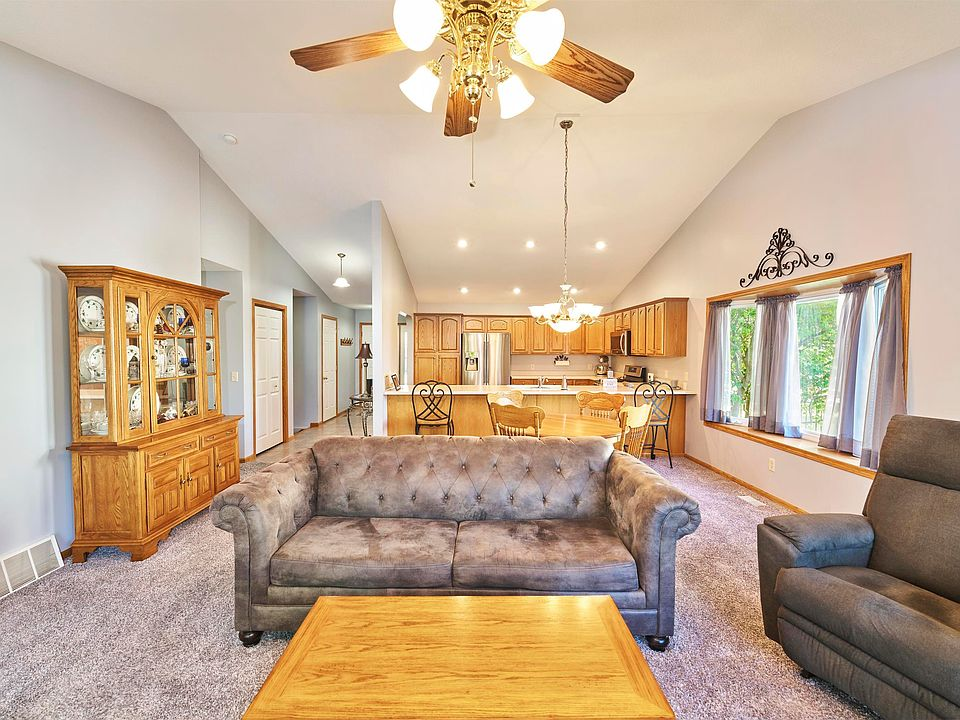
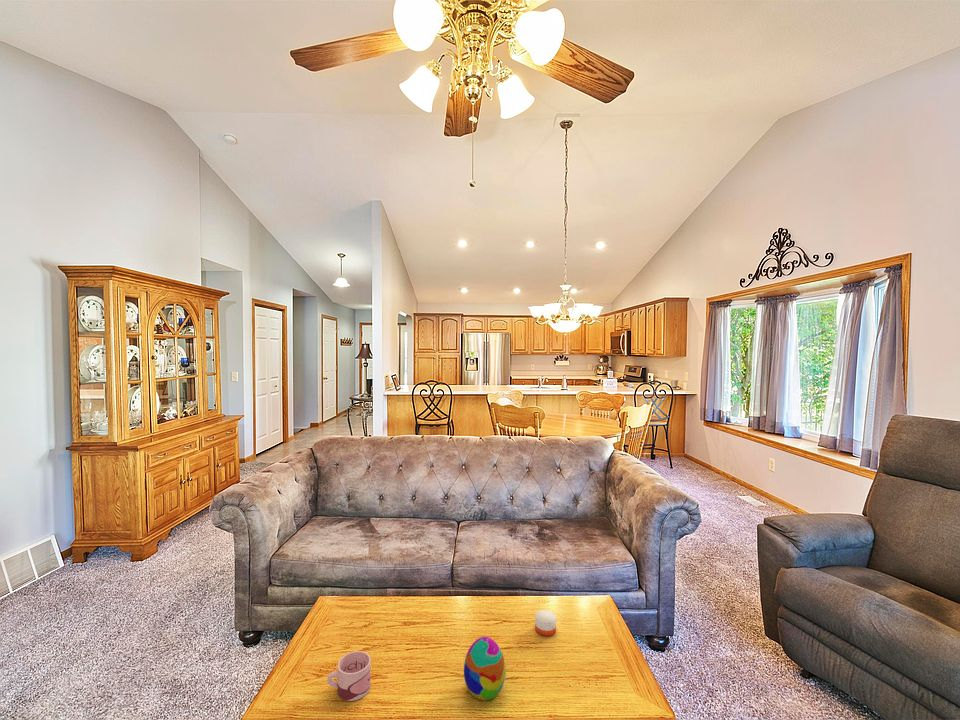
+ decorative egg [463,636,507,701]
+ candle [534,609,557,637]
+ mug [326,650,372,702]
